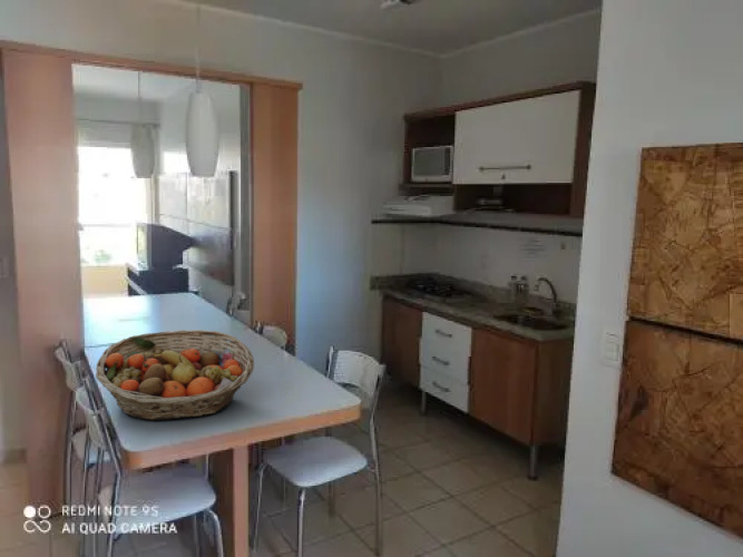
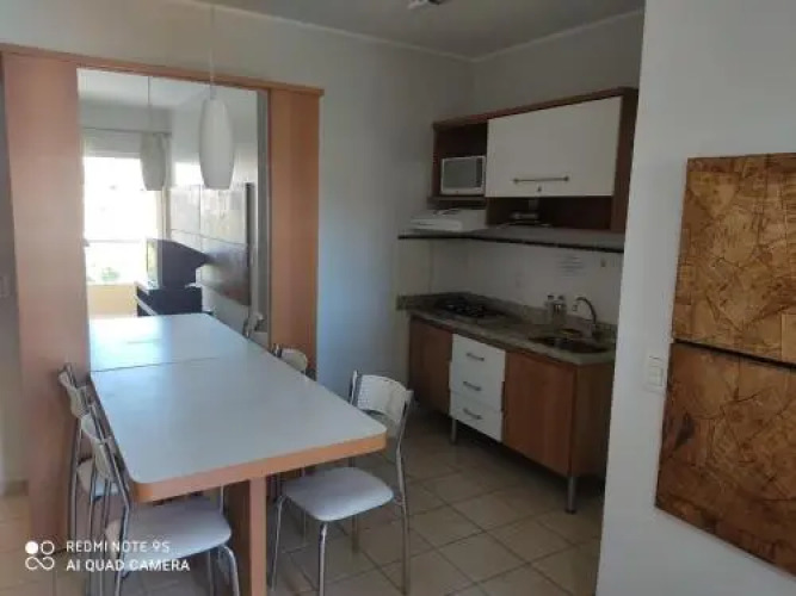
- fruit basket [95,329,255,421]
